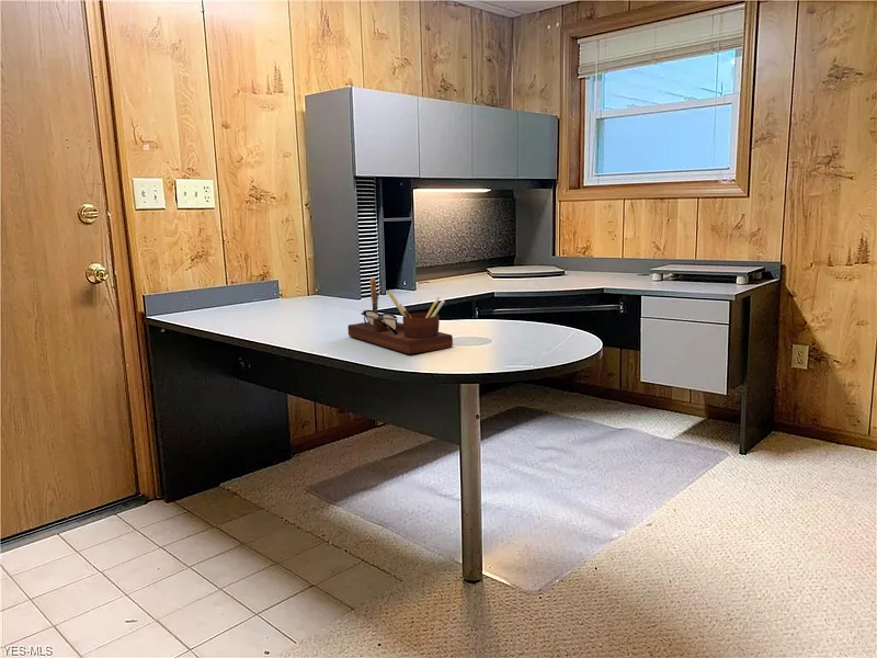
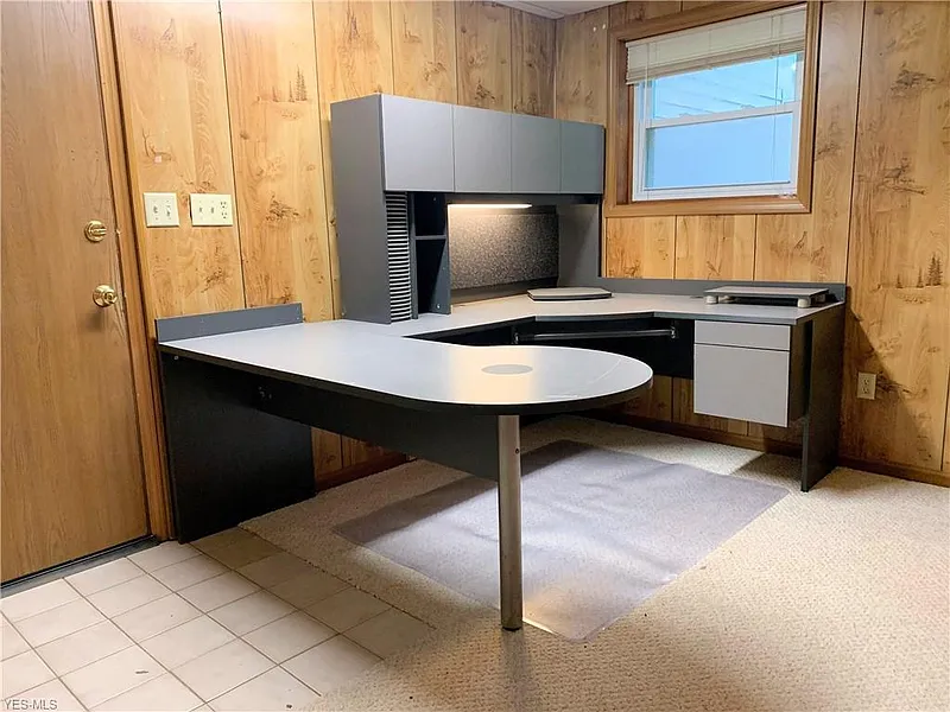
- desk organizer [346,277,454,355]
